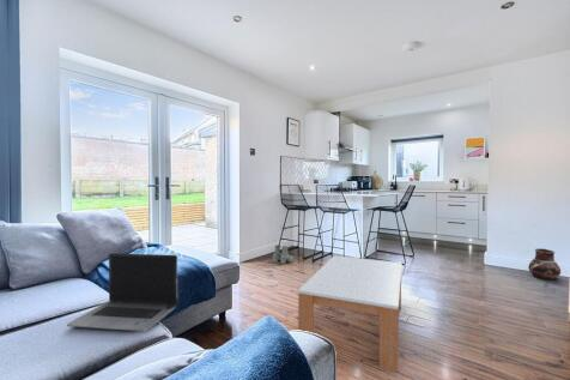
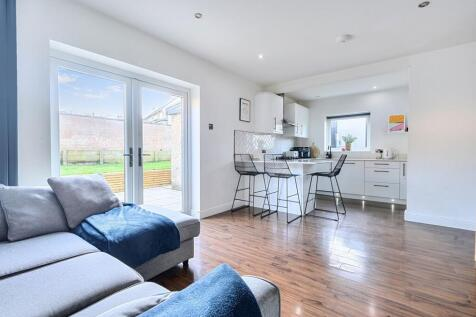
- boots [272,245,295,266]
- laptop computer [66,252,178,332]
- coffee table [297,254,402,374]
- ceramic pot [527,247,562,281]
